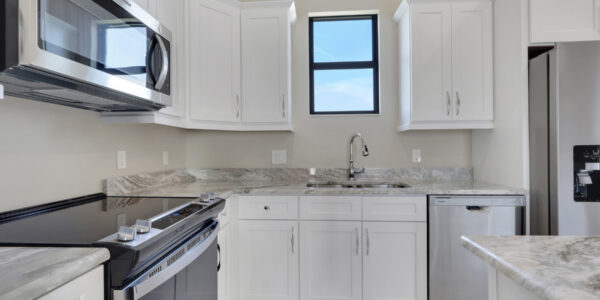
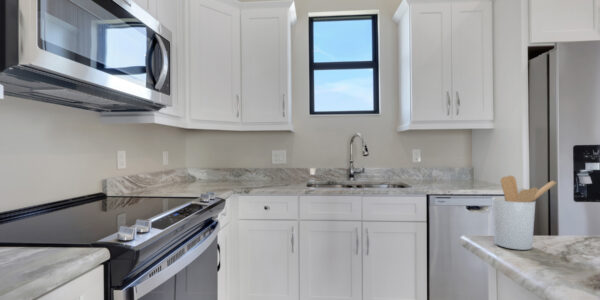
+ utensil holder [490,175,557,251]
